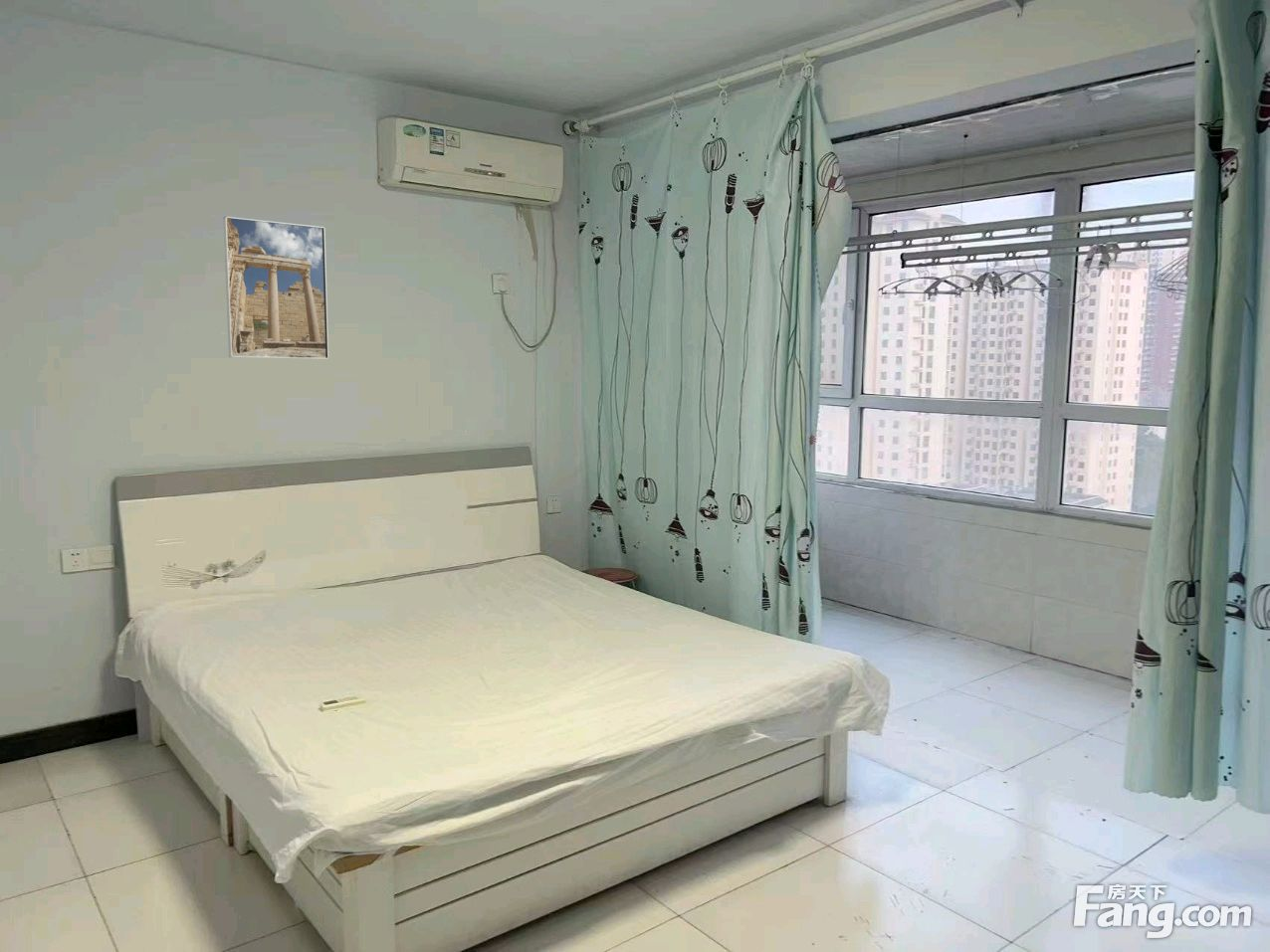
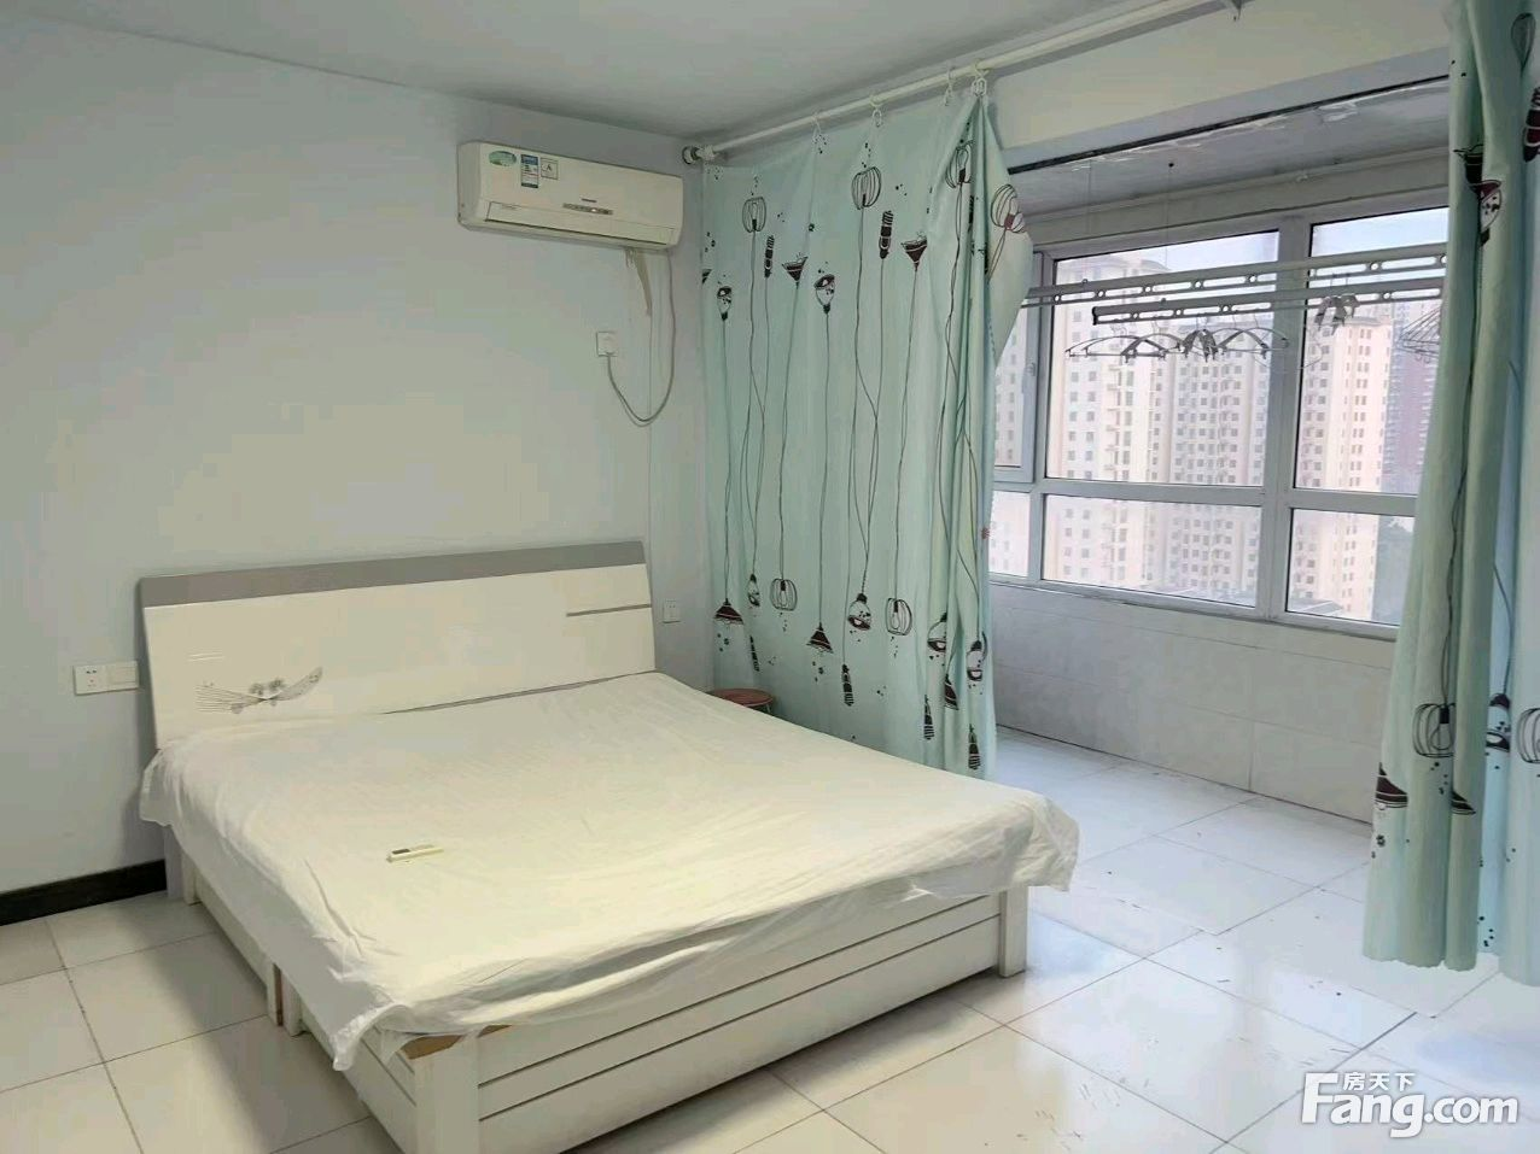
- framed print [222,216,329,360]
